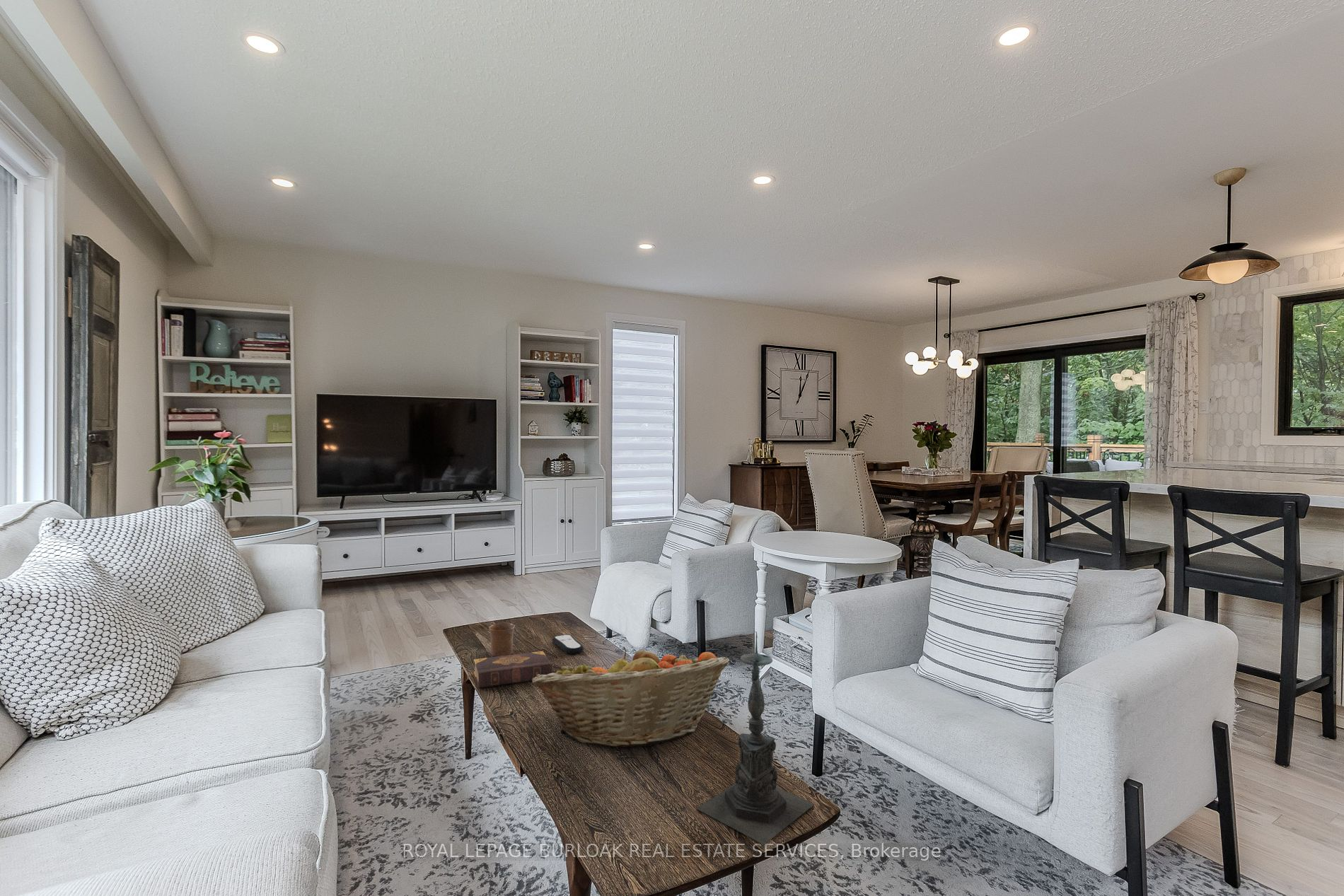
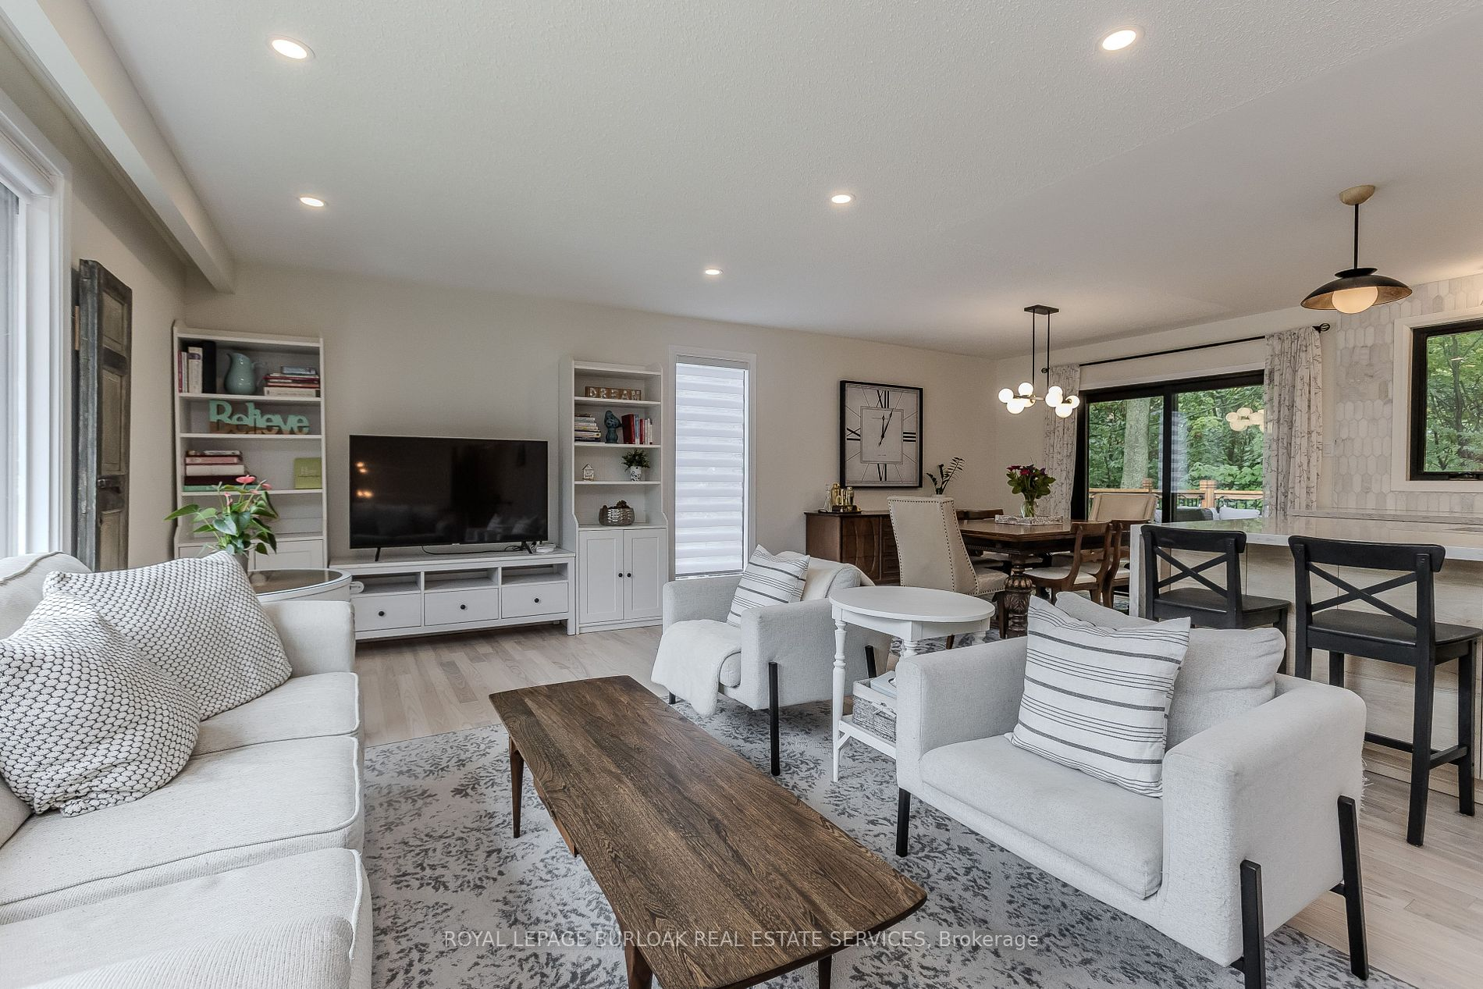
- mug [488,622,516,657]
- candle holder [695,631,816,846]
- remote control [552,634,584,655]
- book [473,651,556,688]
- fruit basket [531,646,730,748]
